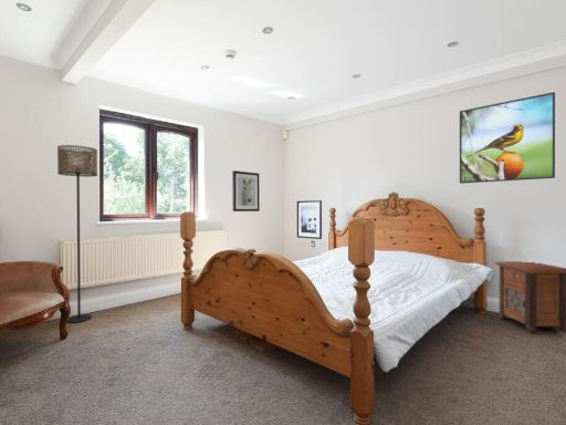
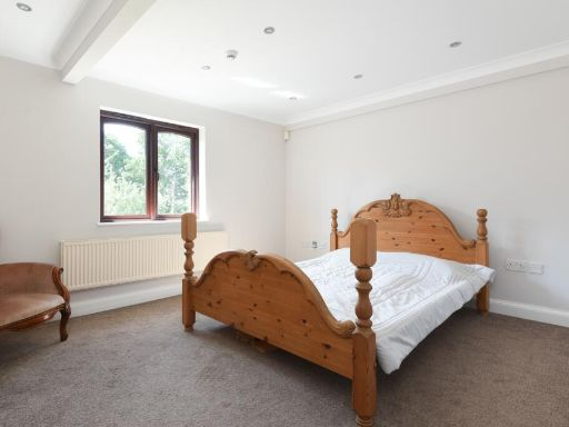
- wall art [231,169,261,212]
- nightstand [494,260,566,334]
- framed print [459,91,556,185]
- floor lamp [56,144,98,323]
- wall art [296,199,323,240]
